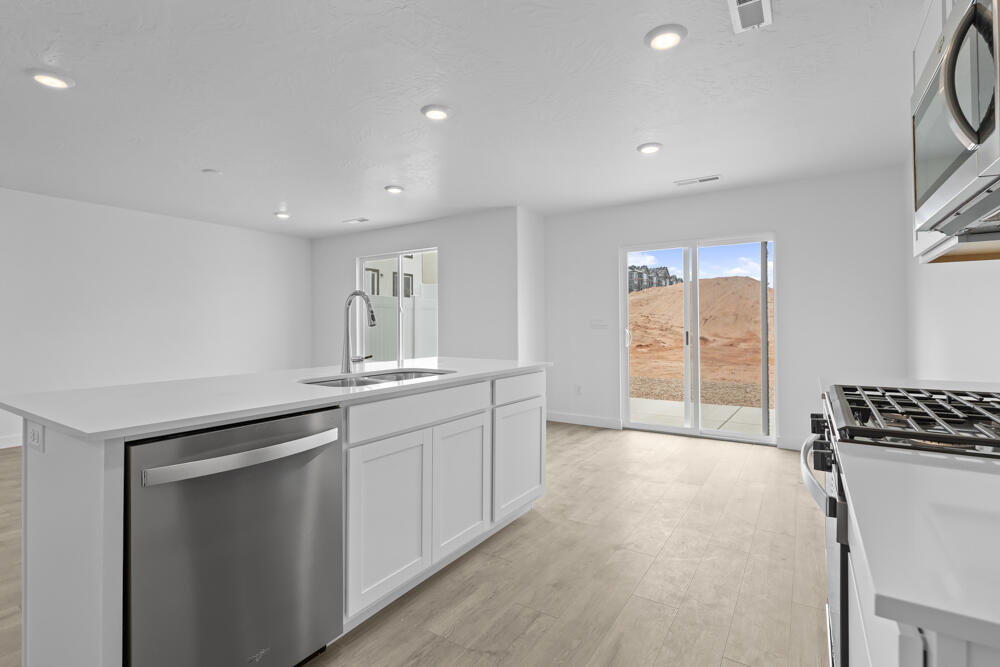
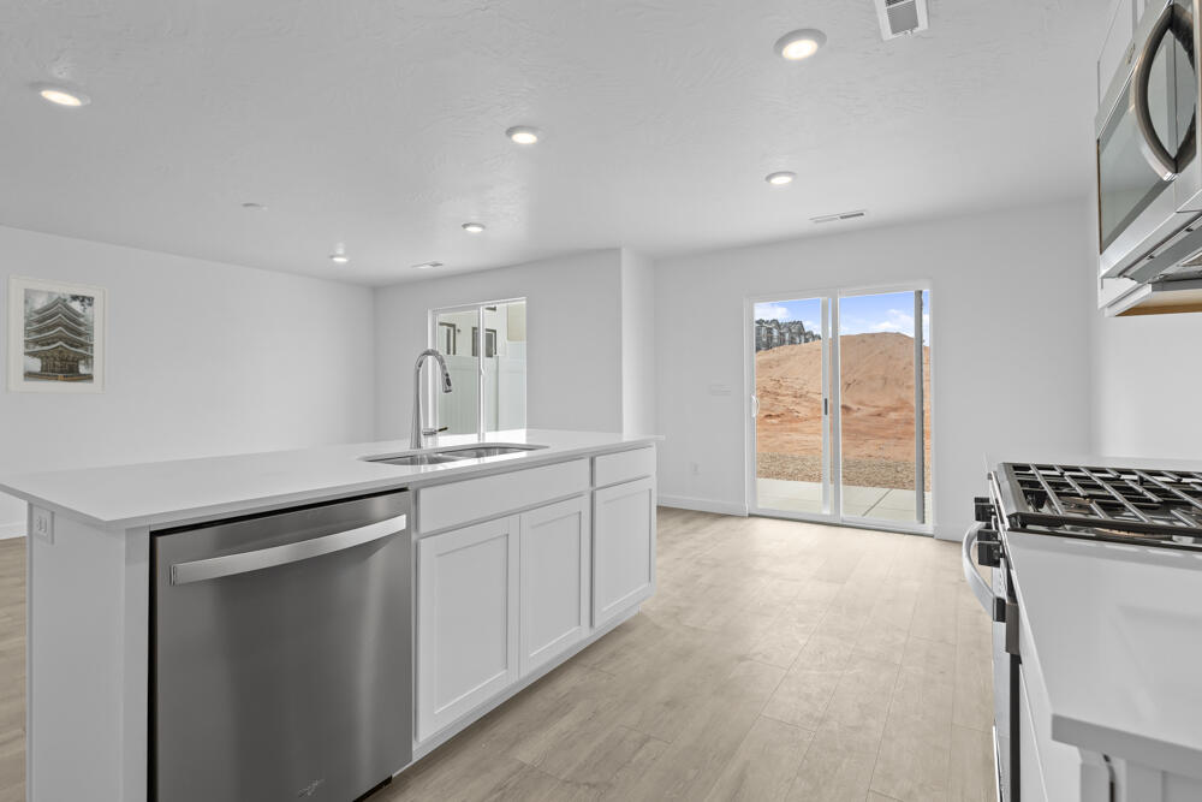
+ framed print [5,273,109,396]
